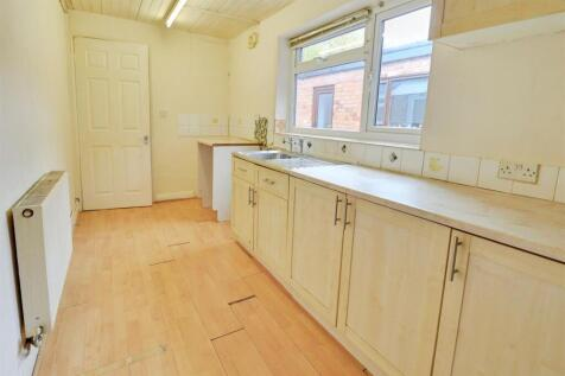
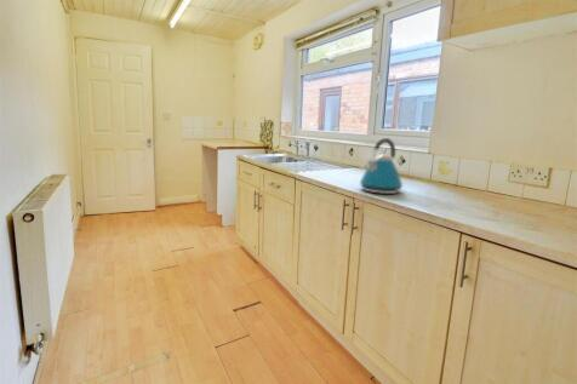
+ kettle [359,137,404,195]
